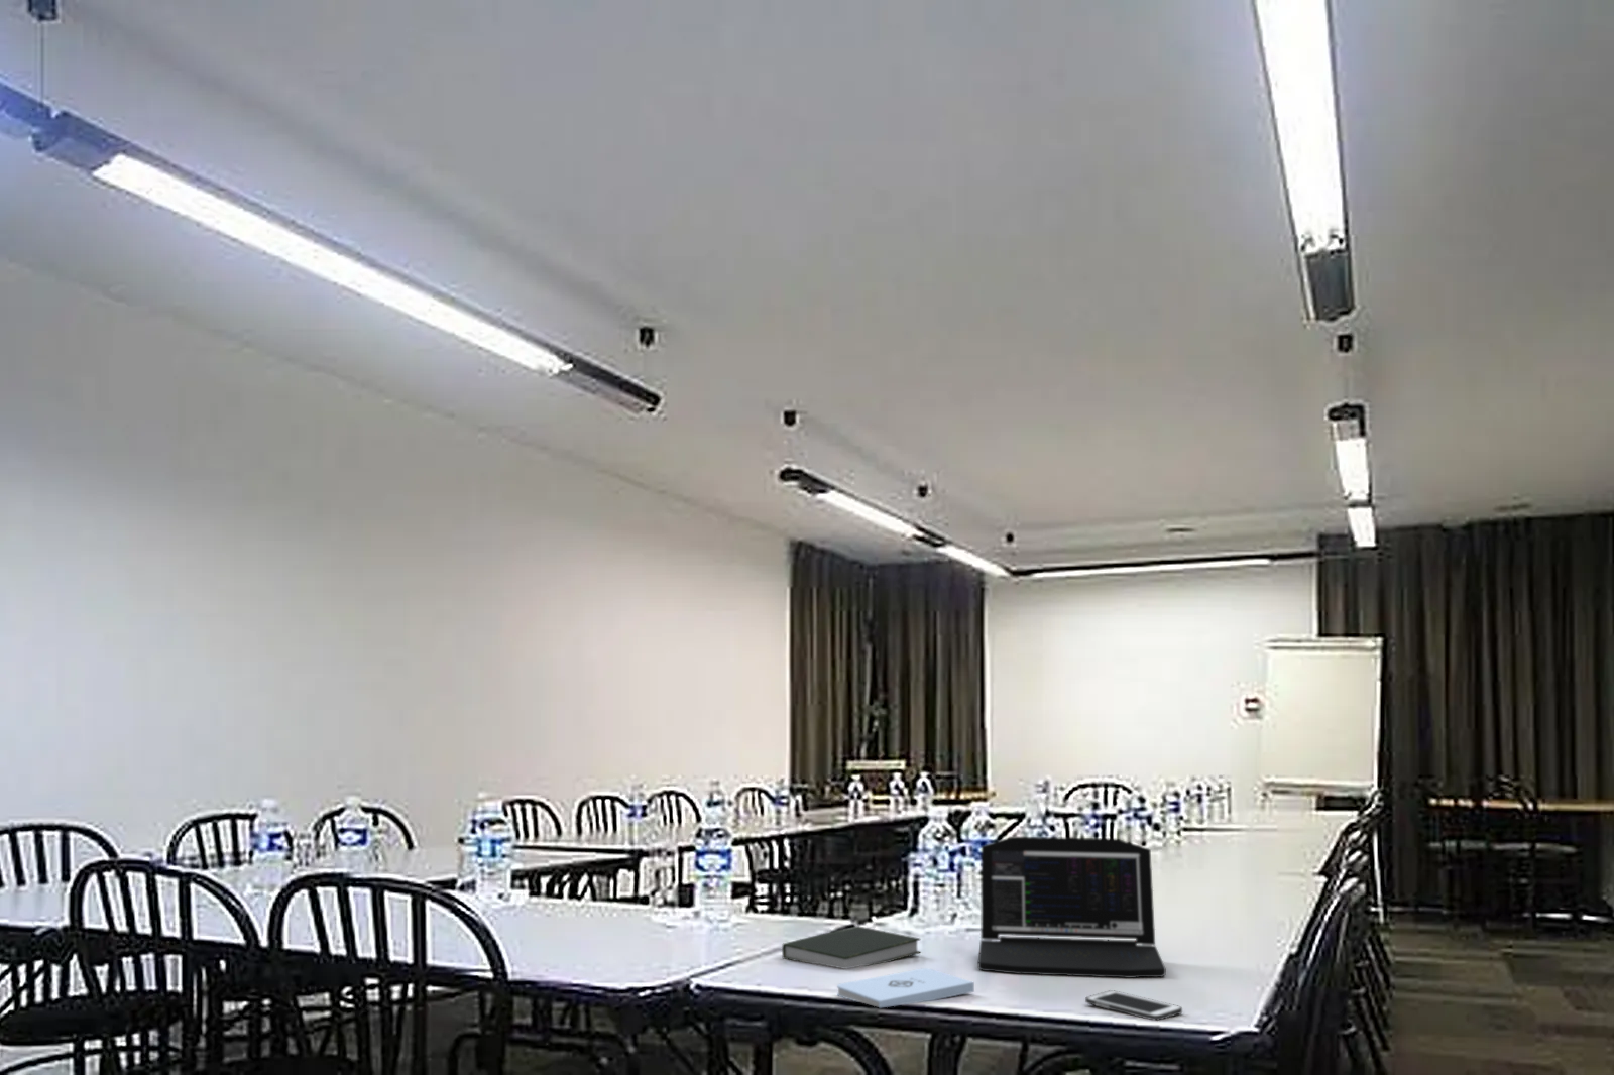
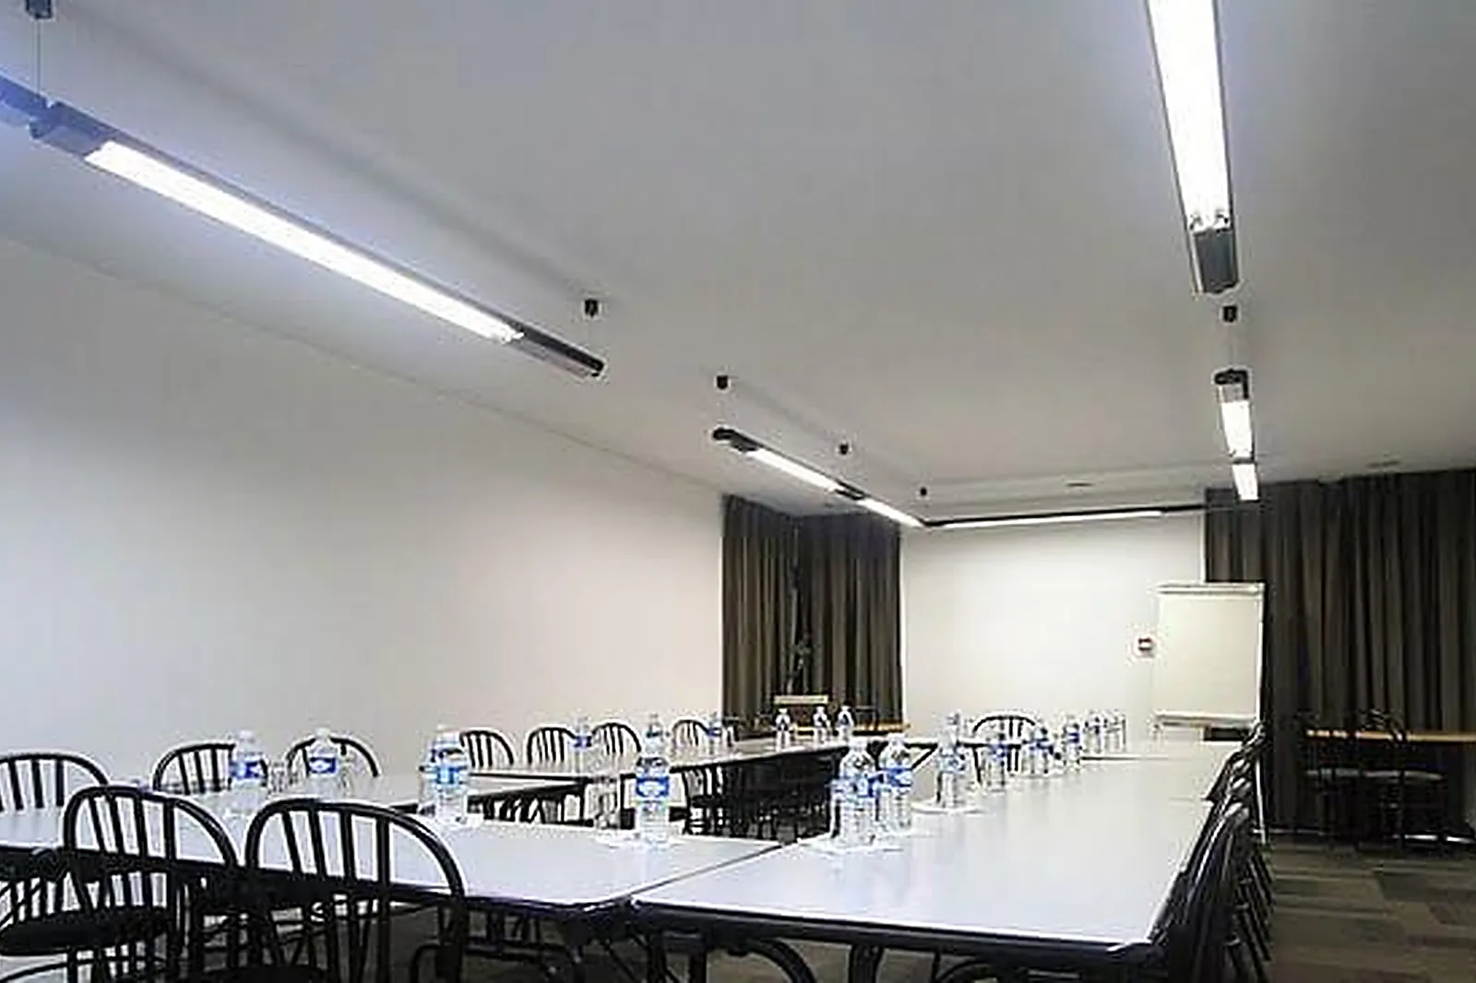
- cell phone [1085,990,1183,1021]
- book [781,925,920,971]
- notepad [836,967,976,1009]
- laptop [978,836,1168,979]
